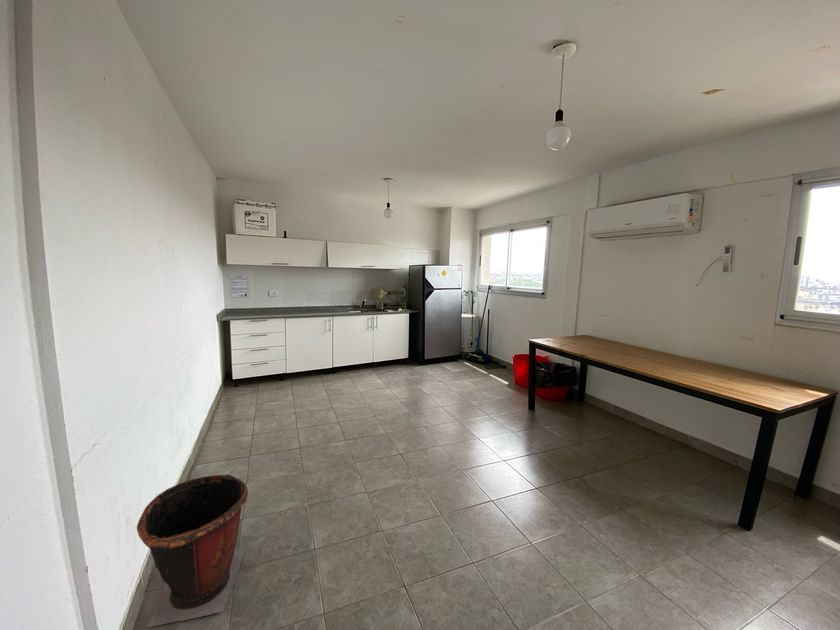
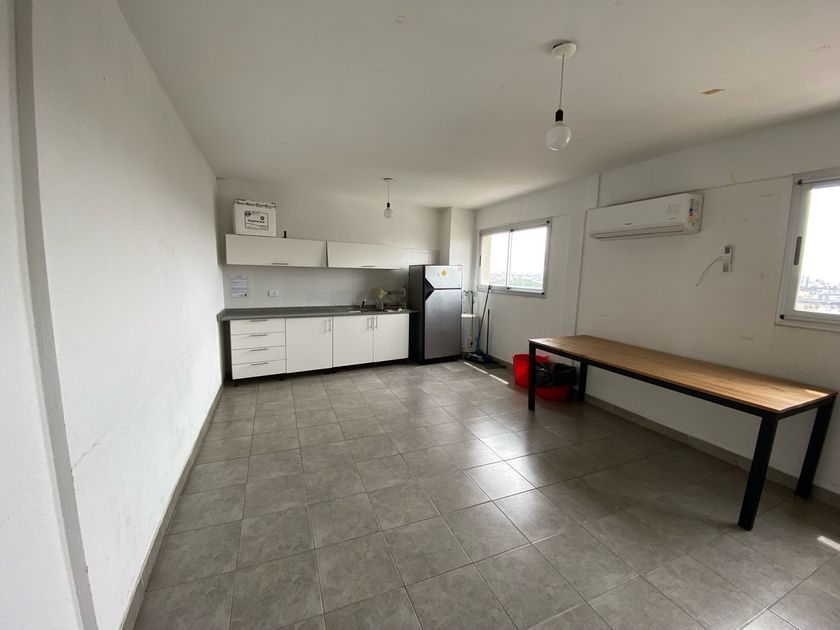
- waste bin [136,465,251,629]
